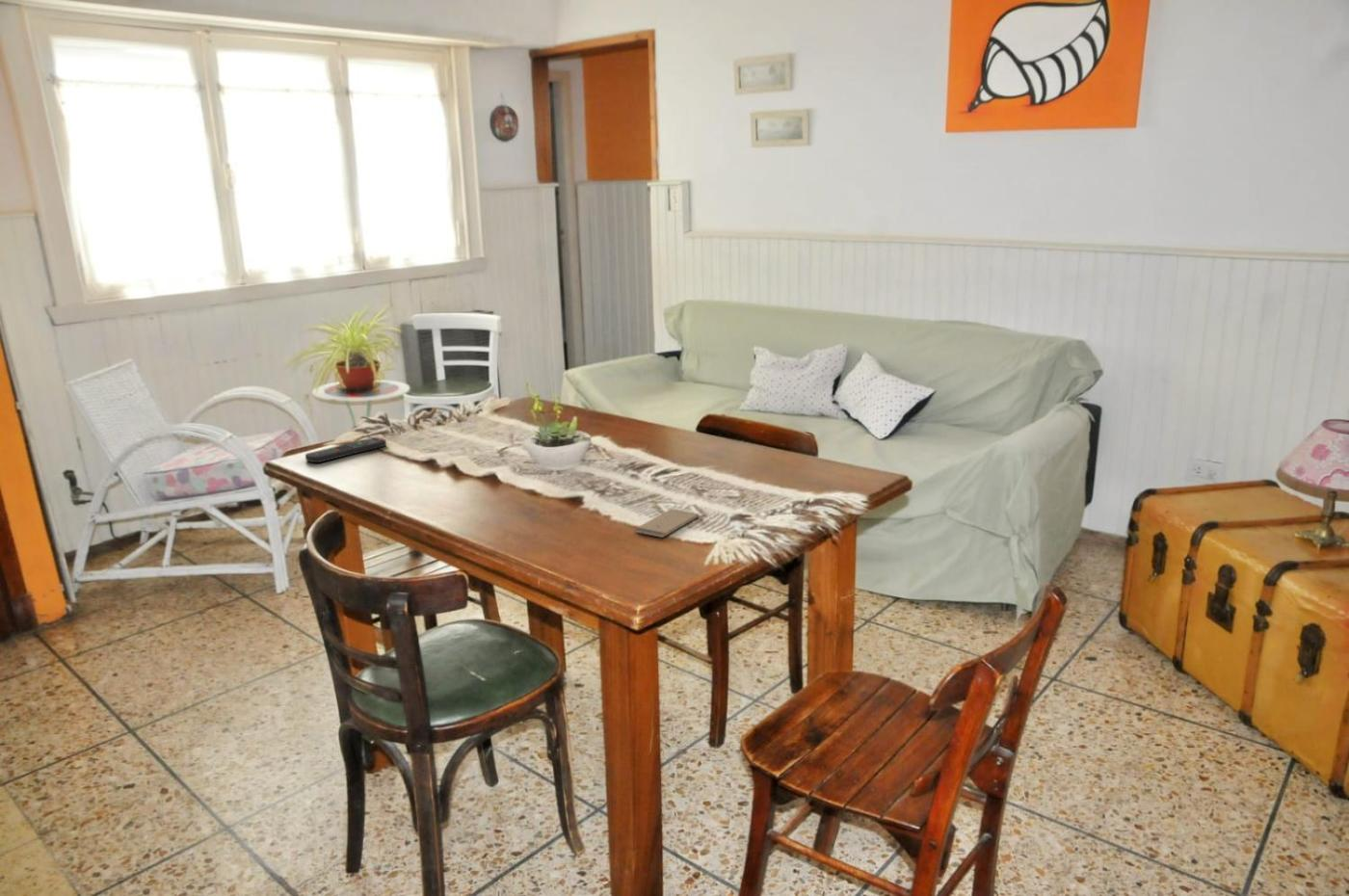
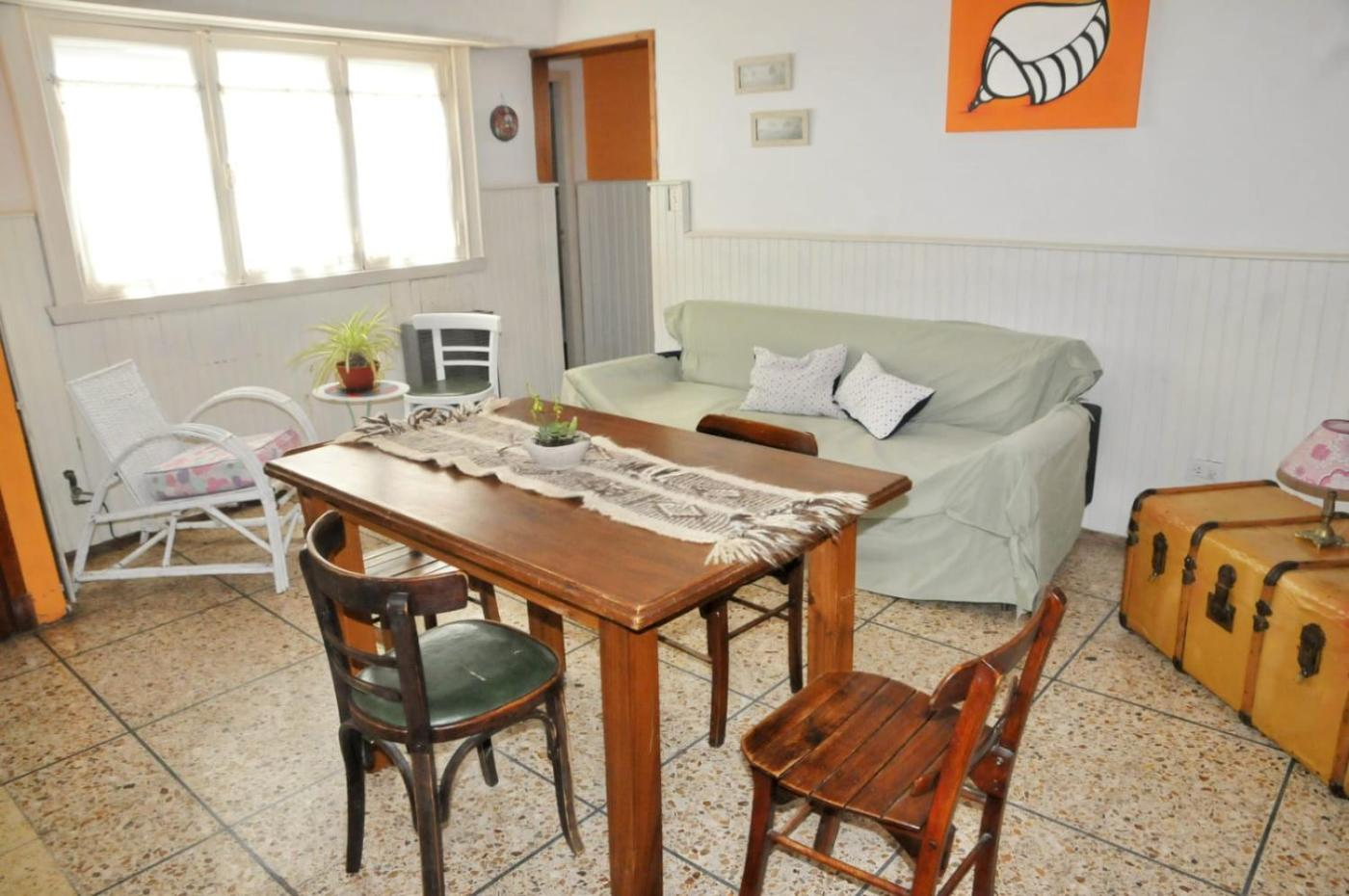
- smartphone [633,508,700,539]
- remote control [304,436,387,463]
